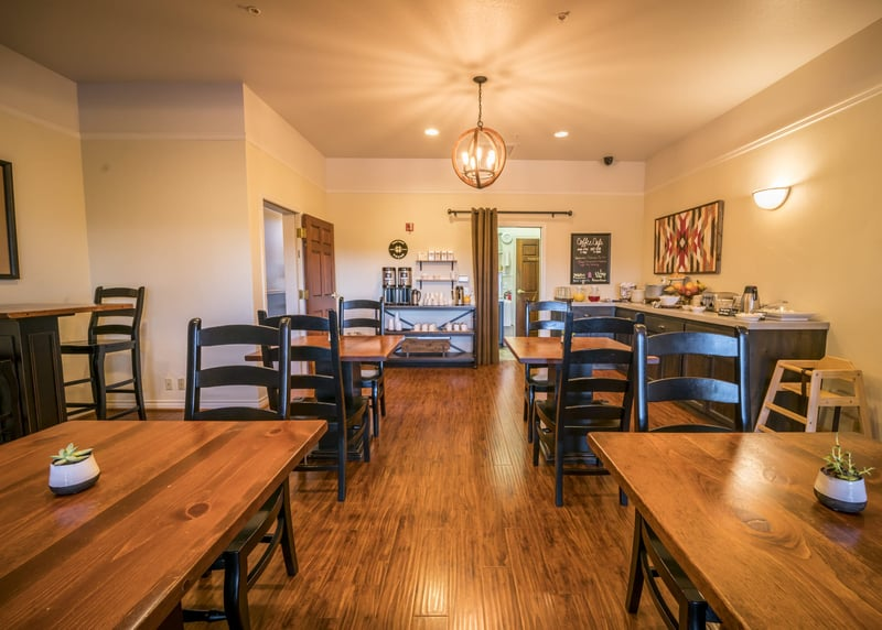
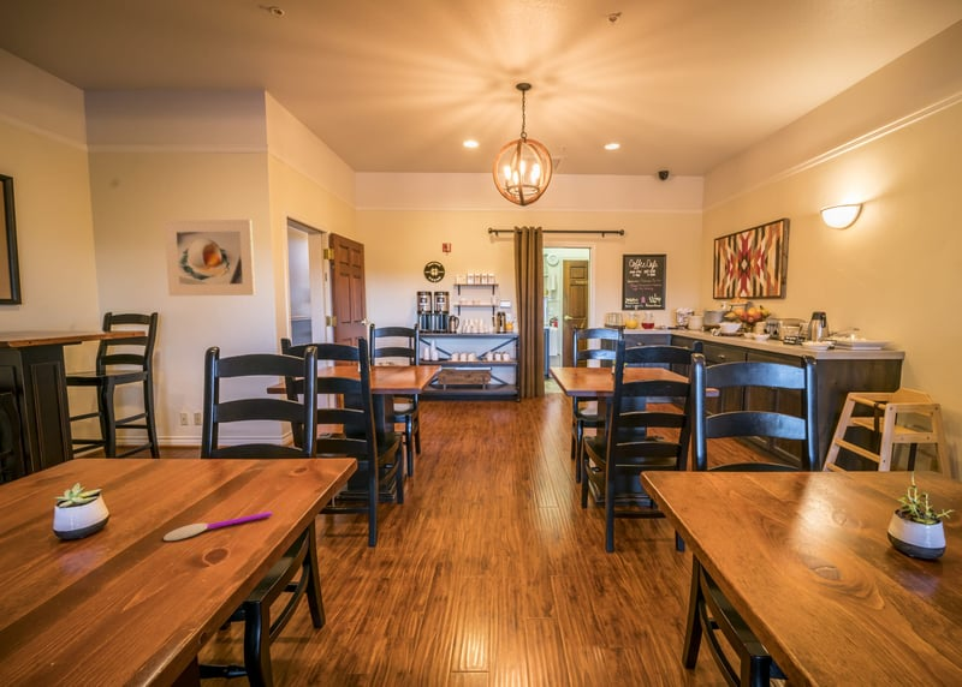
+ spoon [162,510,273,542]
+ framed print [164,219,256,297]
